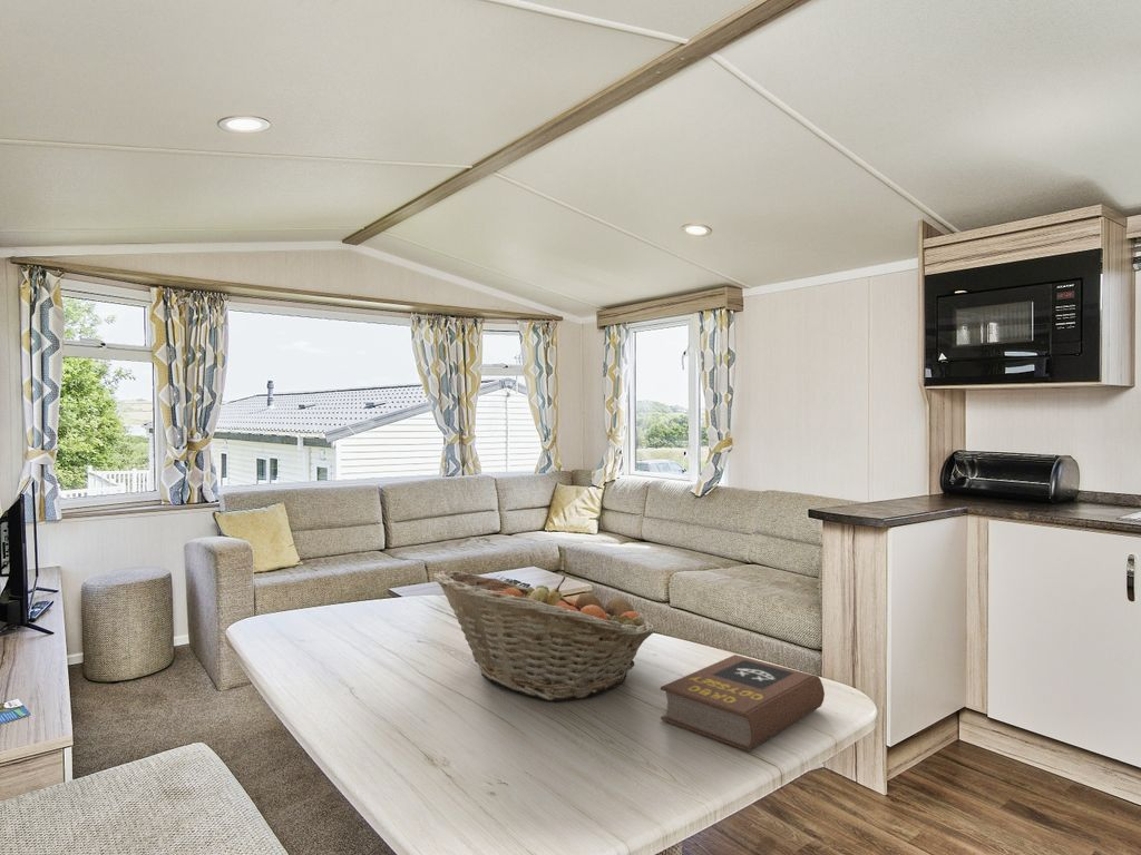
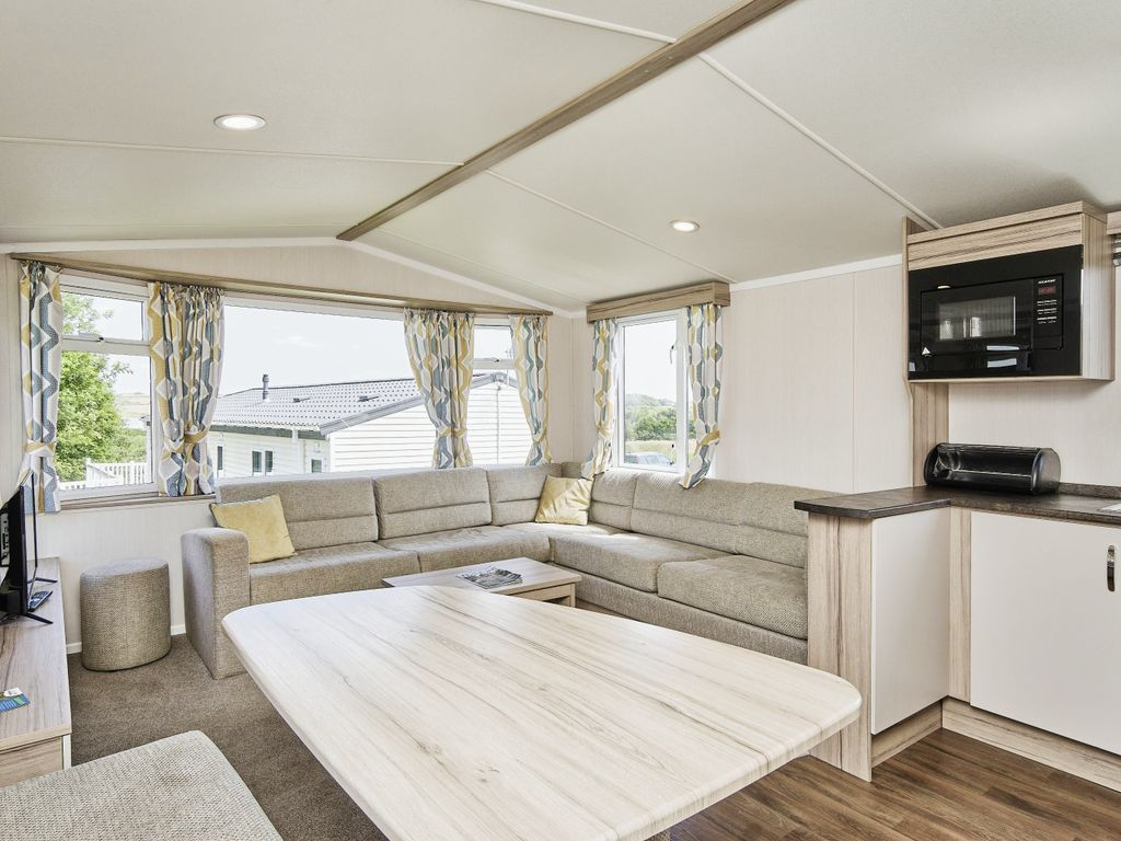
- fruit basket [432,569,656,701]
- book [660,653,826,753]
